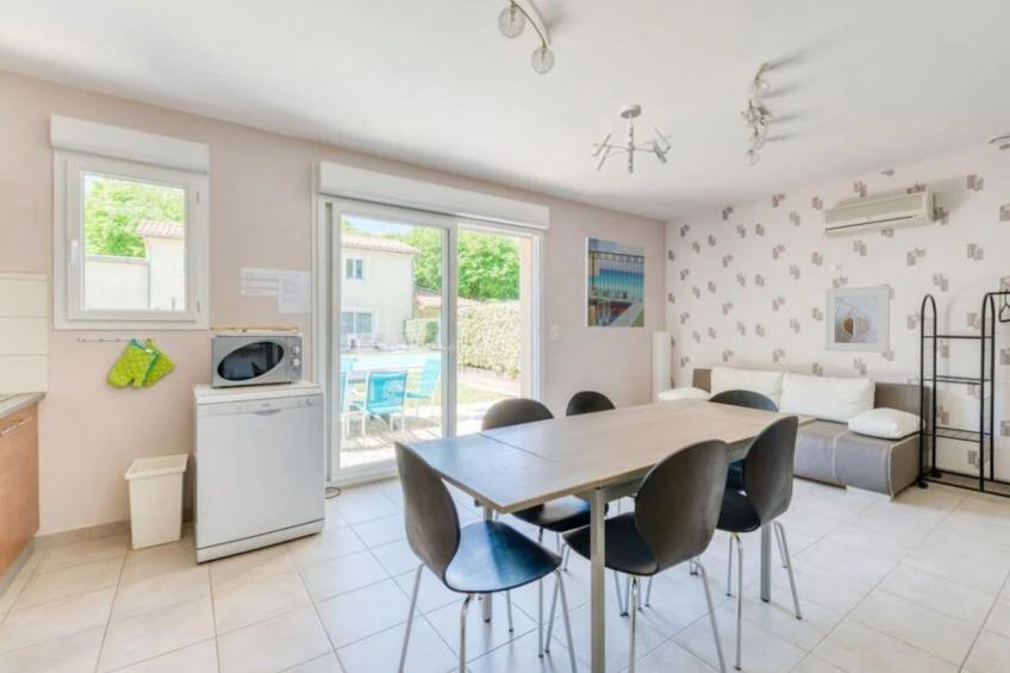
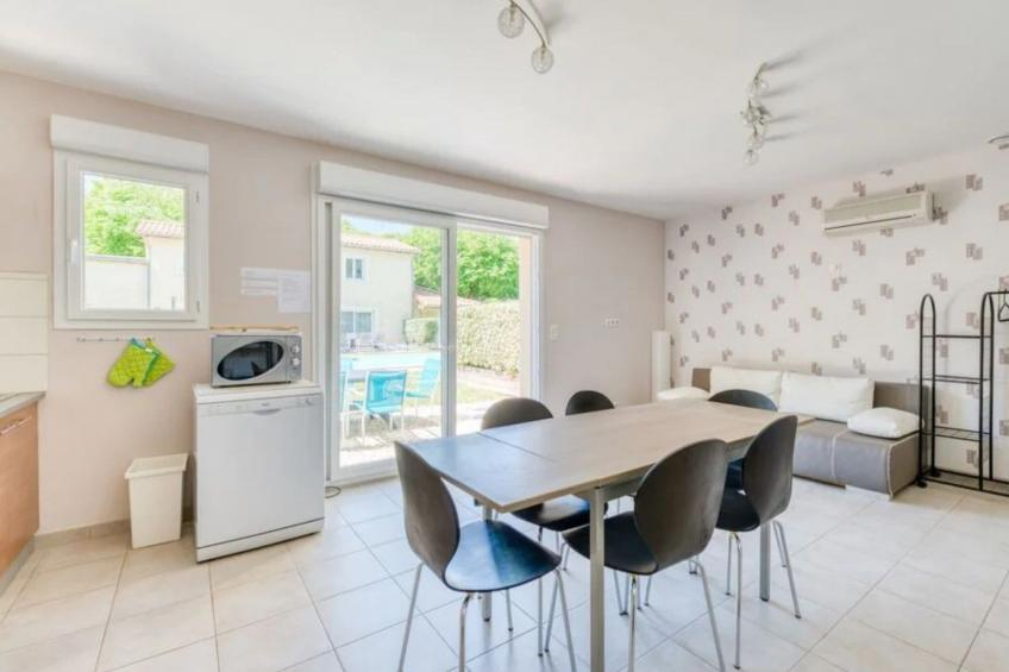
- ceiling light fixture [591,102,673,175]
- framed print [584,236,646,329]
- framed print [824,283,891,354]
